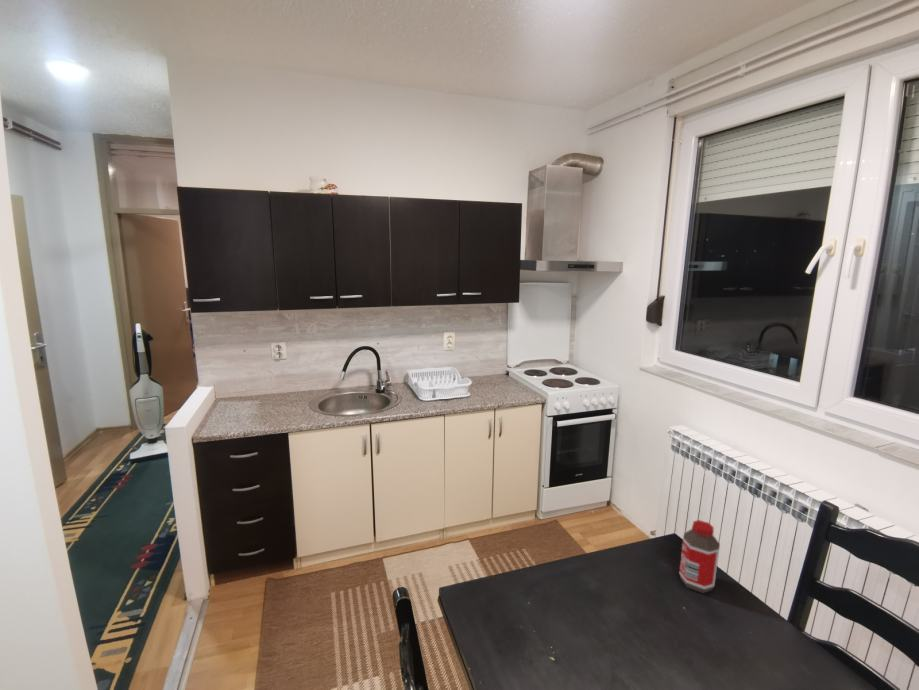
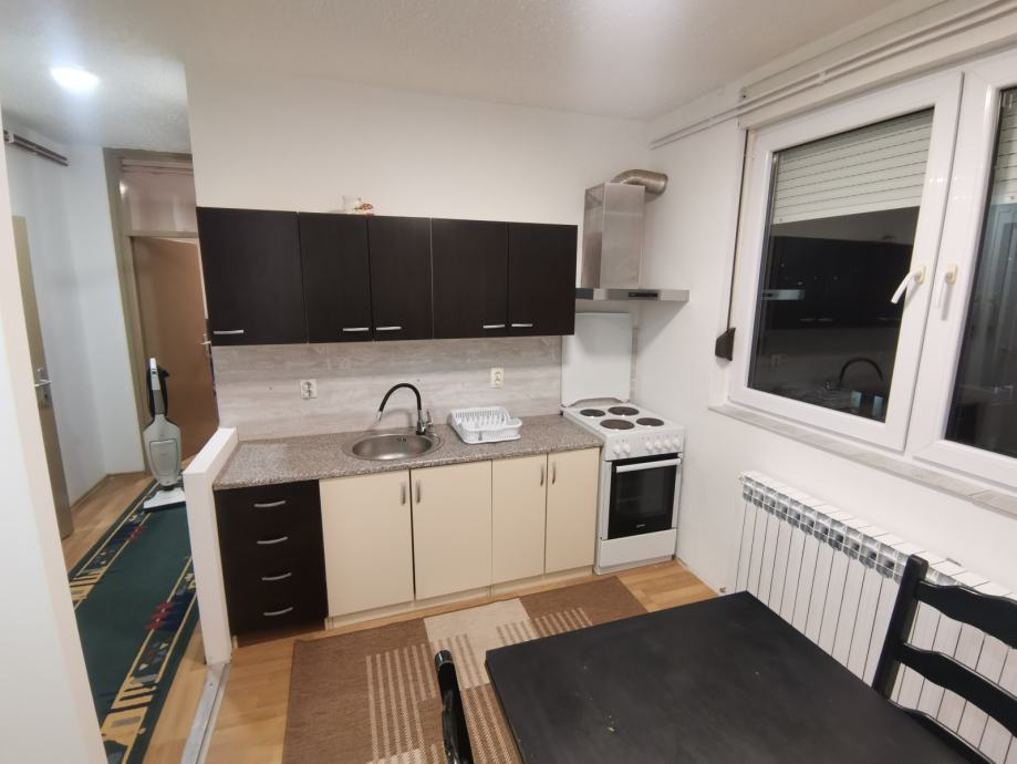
- bottle [678,519,721,594]
